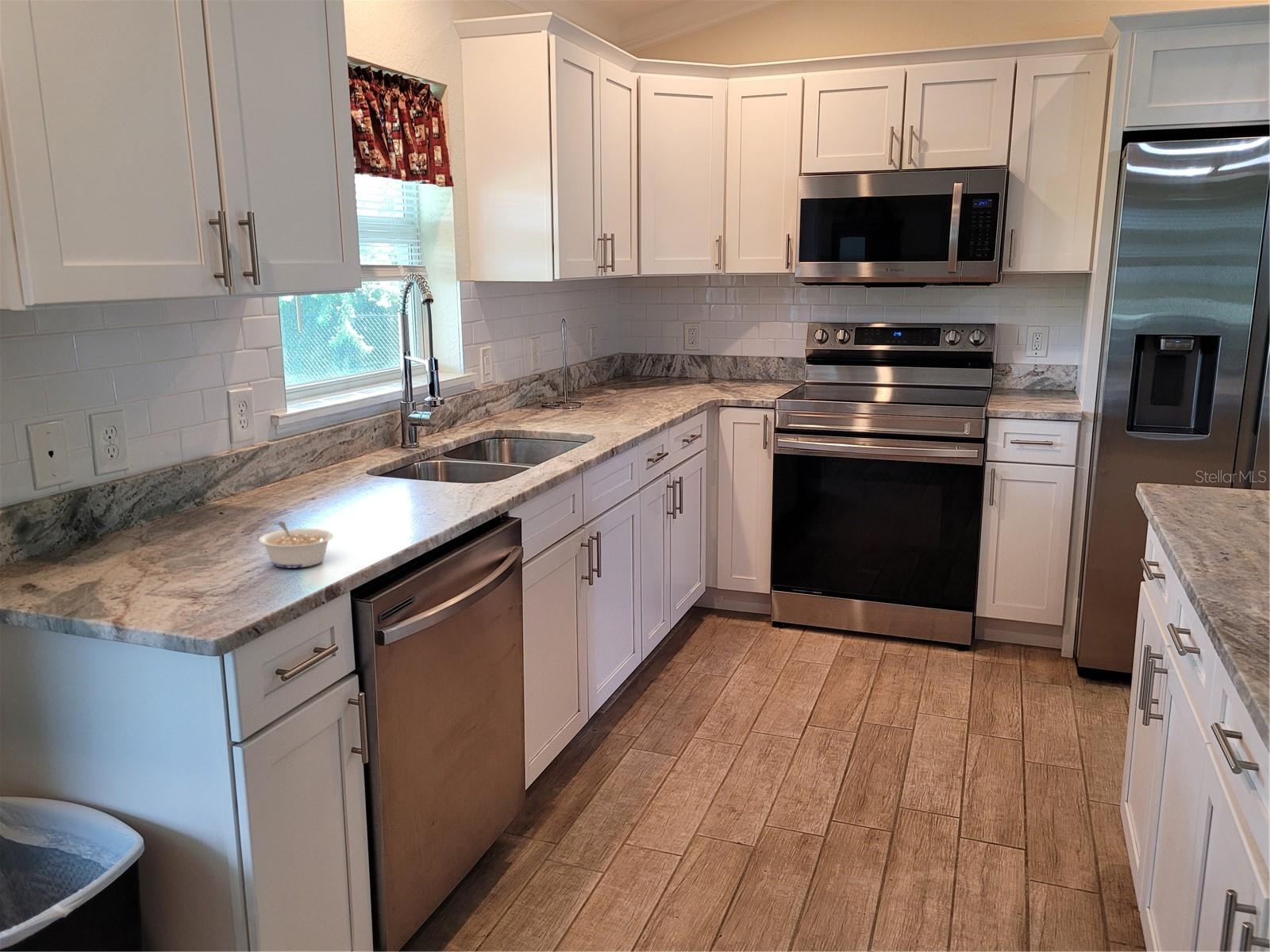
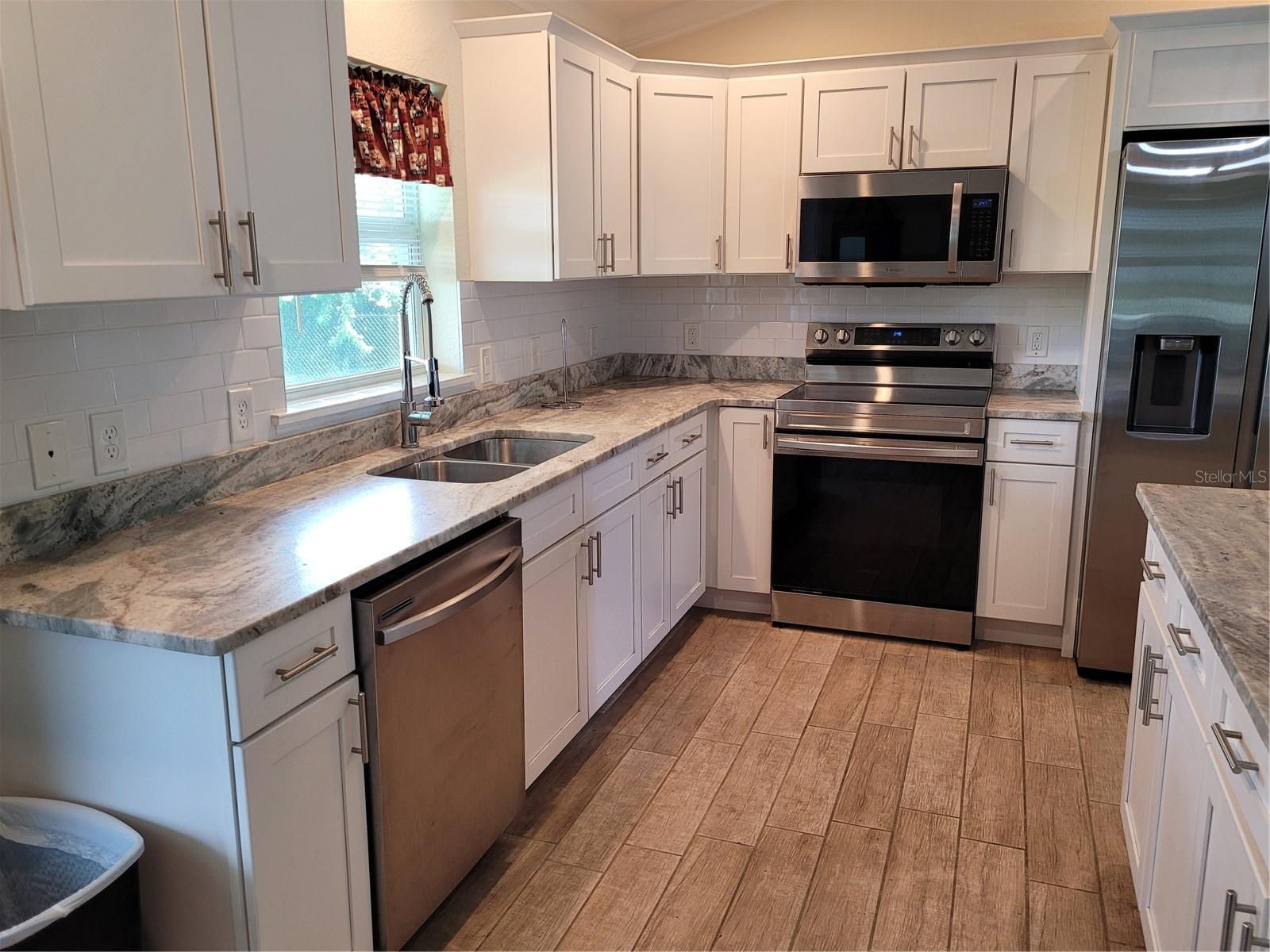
- legume [258,520,334,569]
